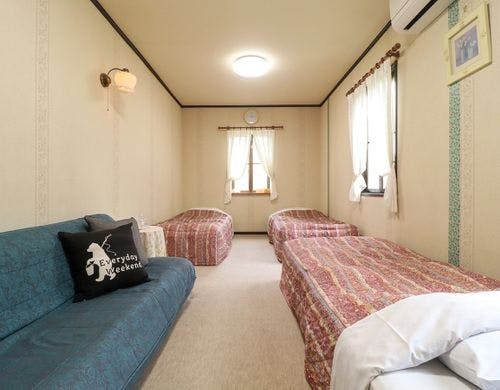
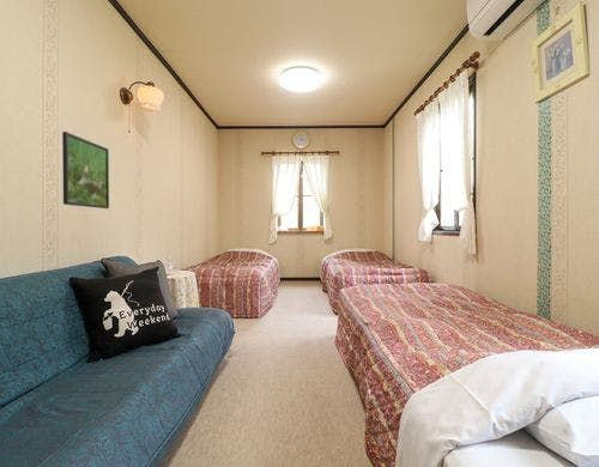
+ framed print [61,131,110,210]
